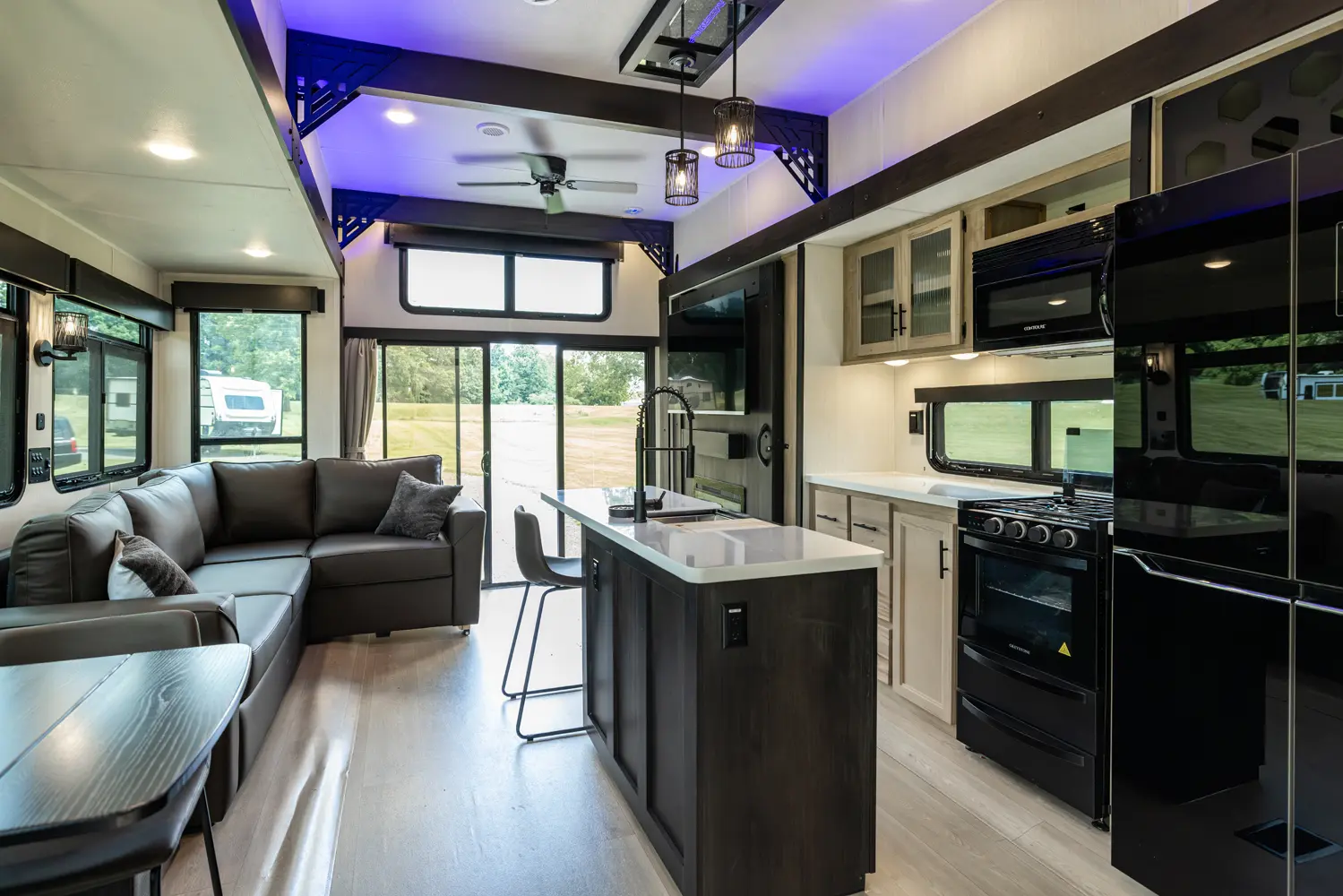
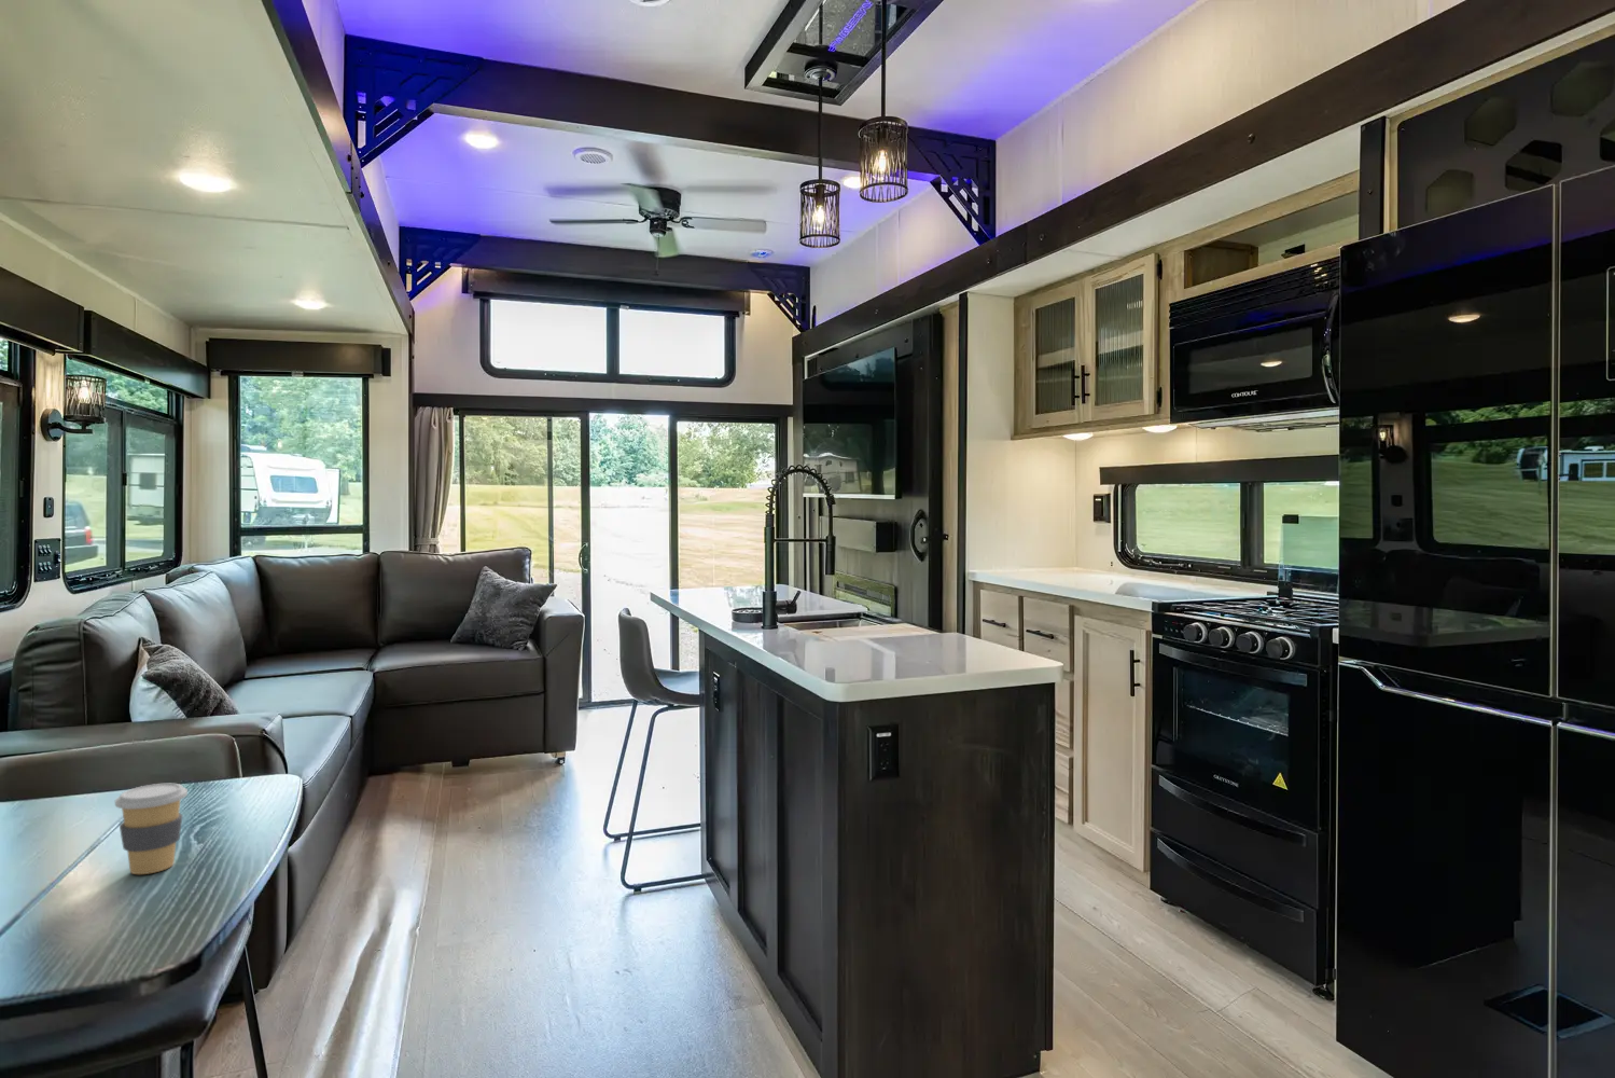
+ coffee cup [114,782,189,876]
